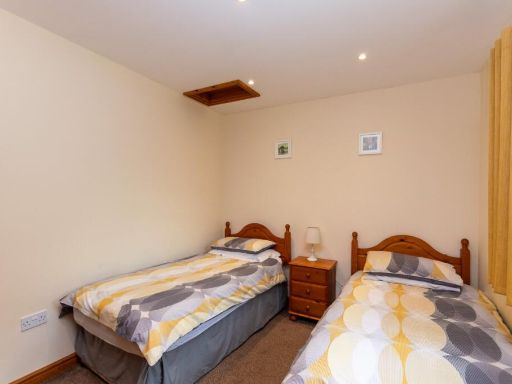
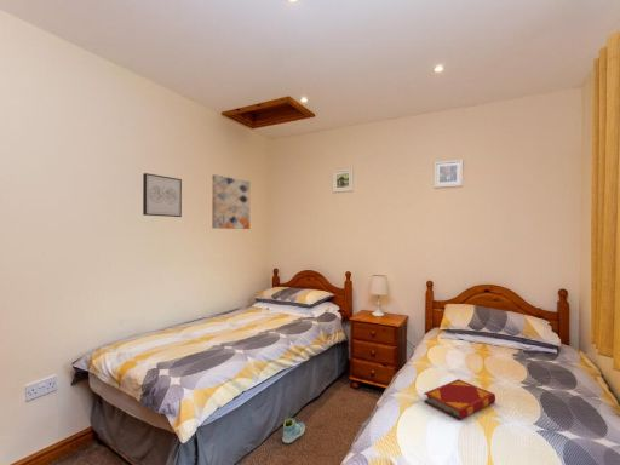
+ wall art [142,172,183,218]
+ sneaker [281,417,306,444]
+ hardback book [423,378,496,421]
+ wall art [211,173,251,230]
